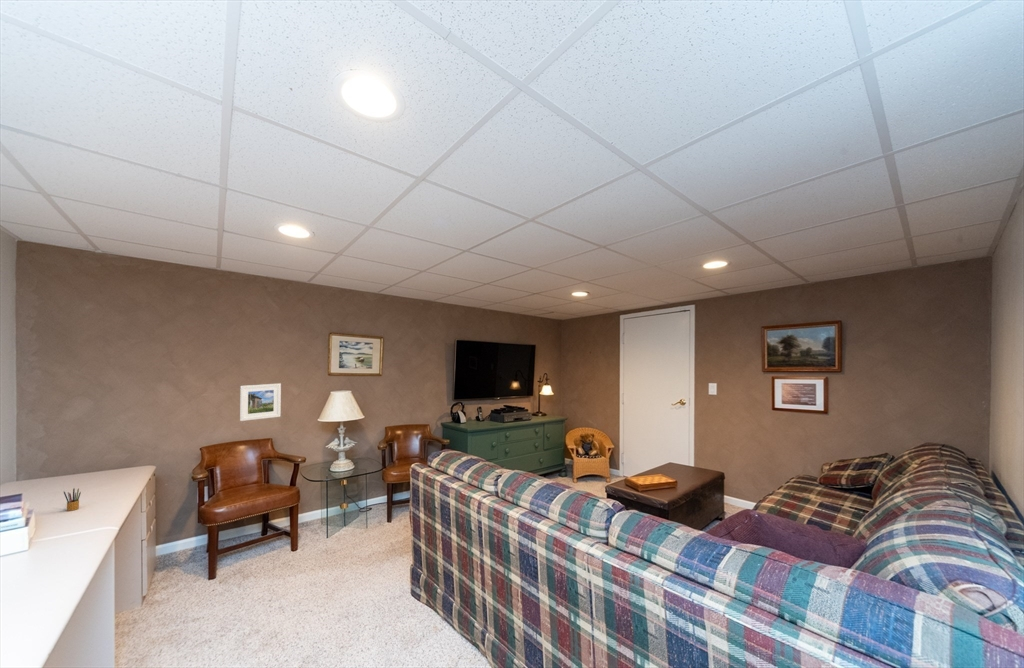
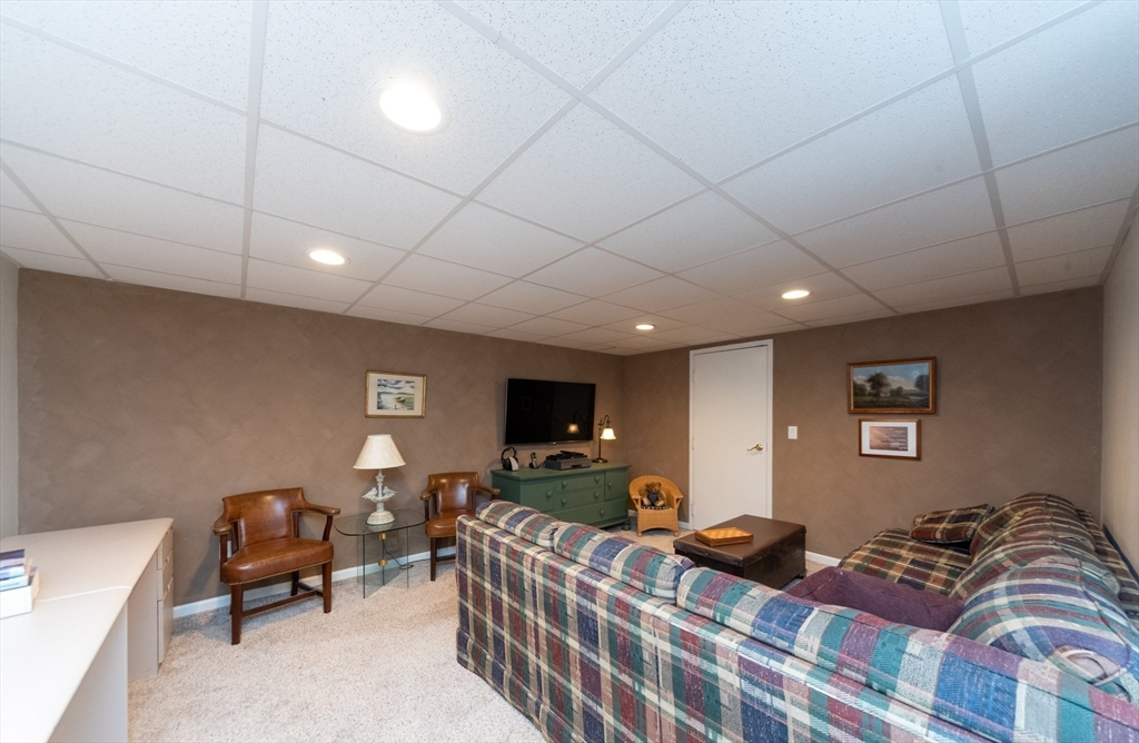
- pencil box [63,487,82,512]
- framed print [239,382,282,422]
